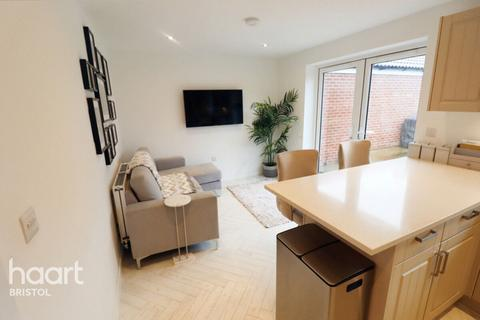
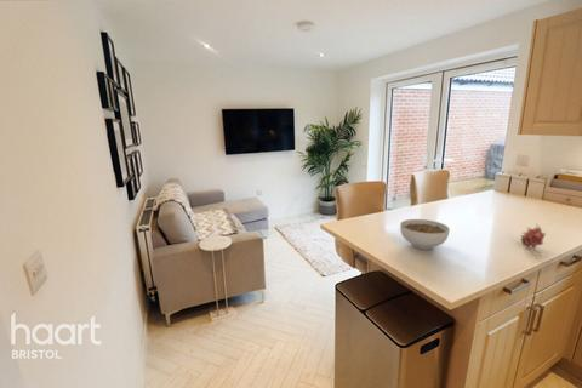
+ bowl [399,218,451,251]
+ fruit [519,224,547,250]
